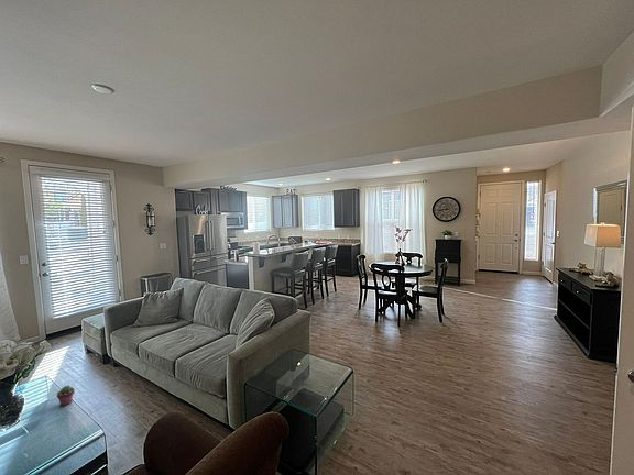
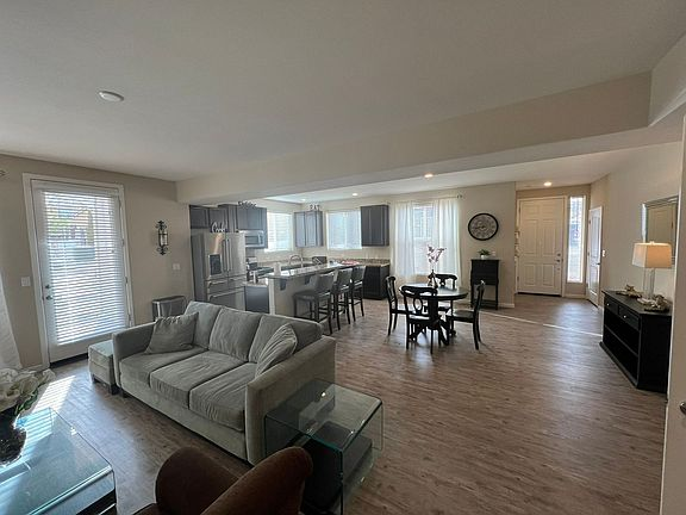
- potted succulent [56,384,76,407]
